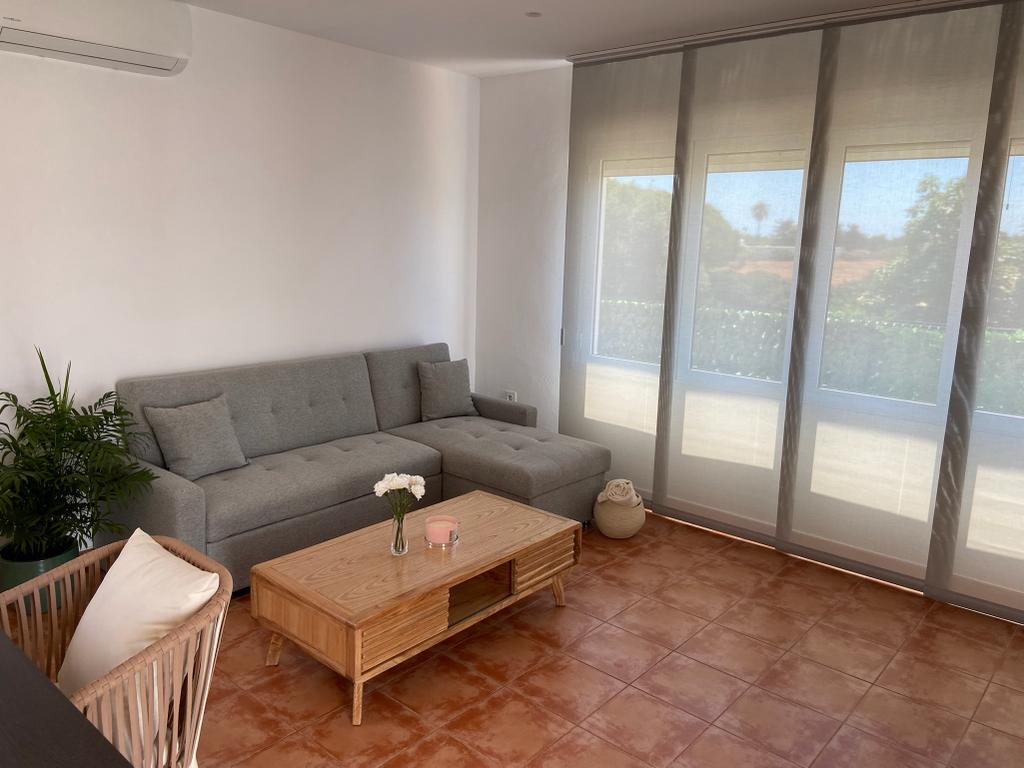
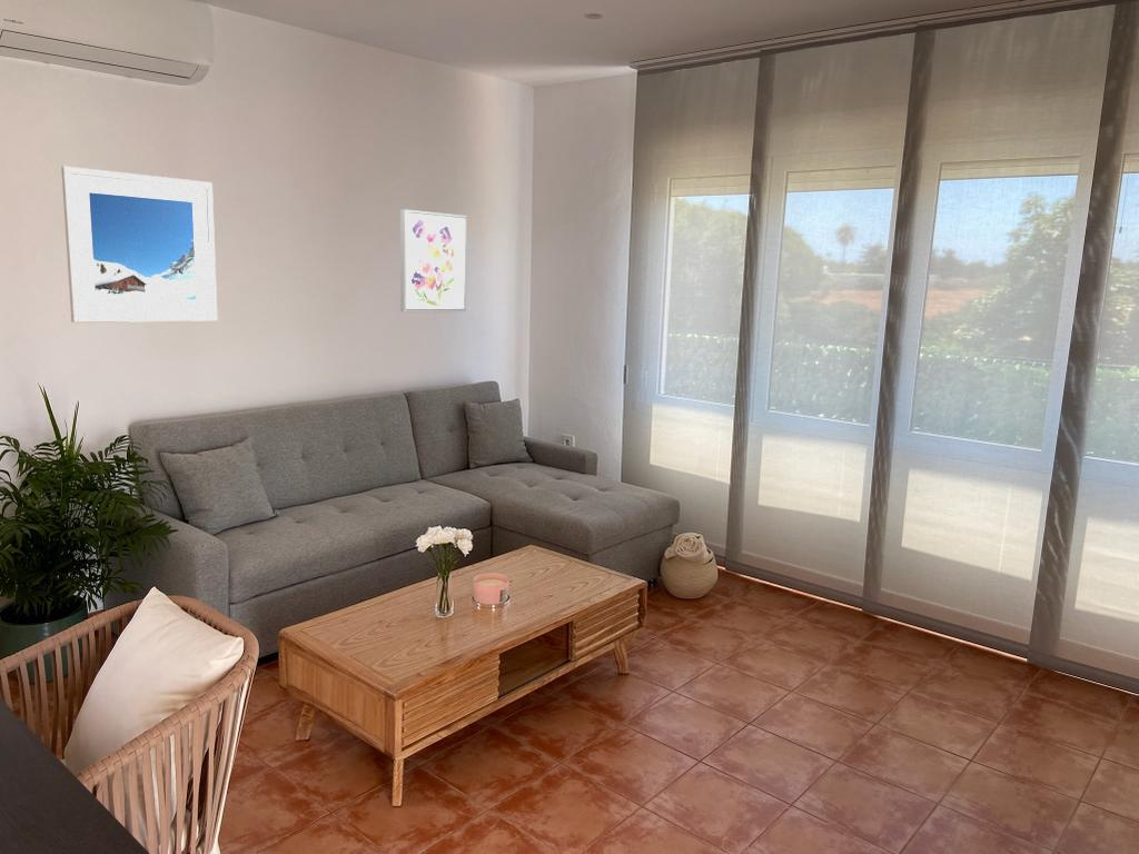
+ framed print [60,166,218,324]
+ wall art [399,208,468,314]
